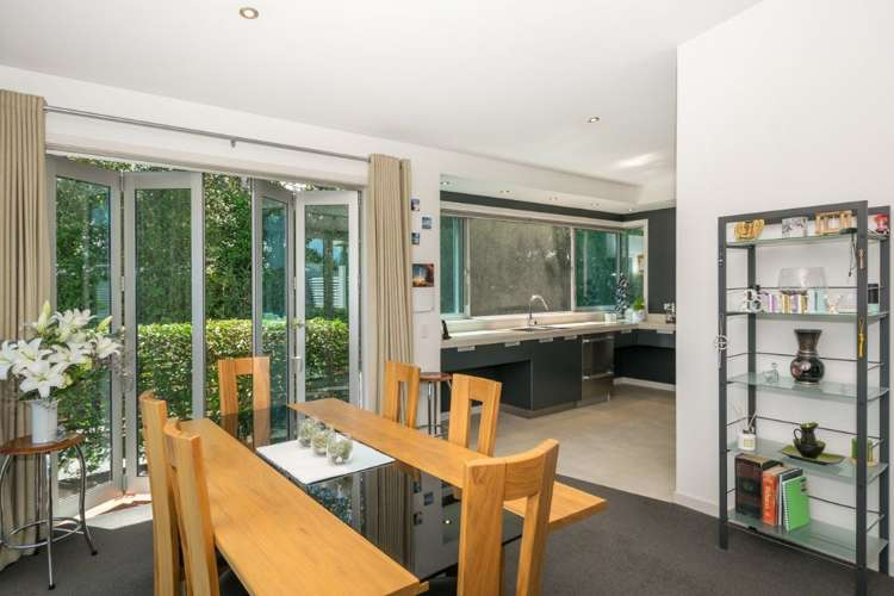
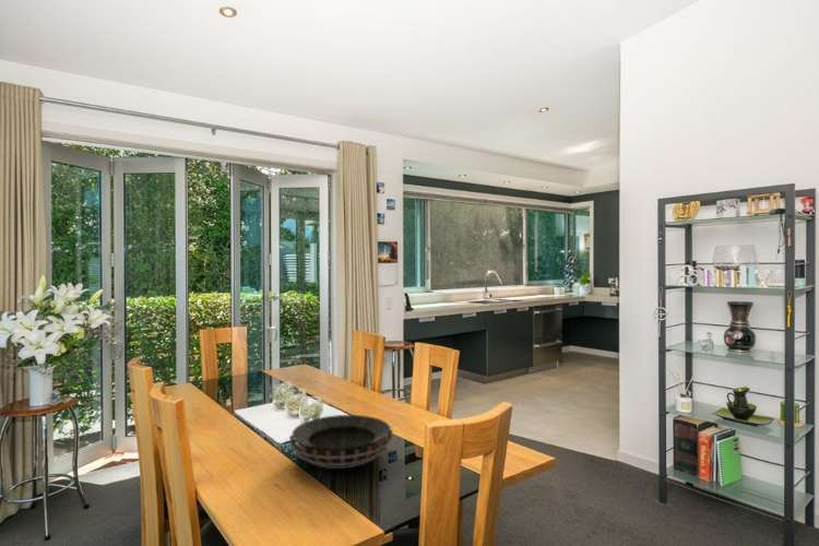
+ decorative bowl [288,414,394,470]
